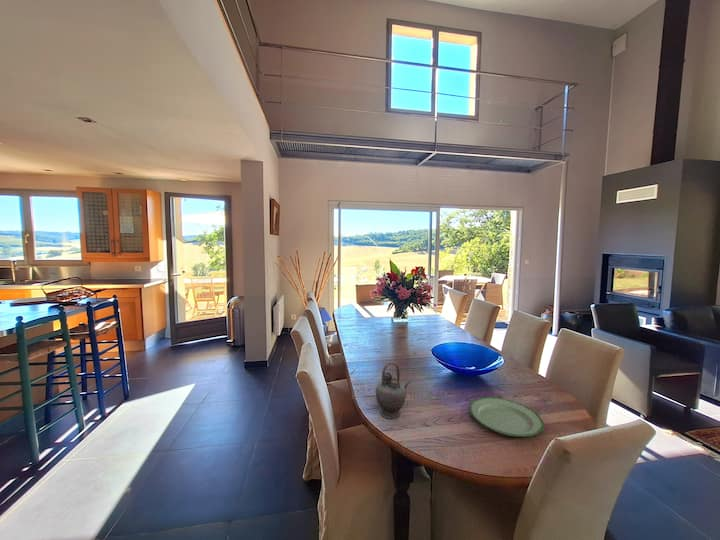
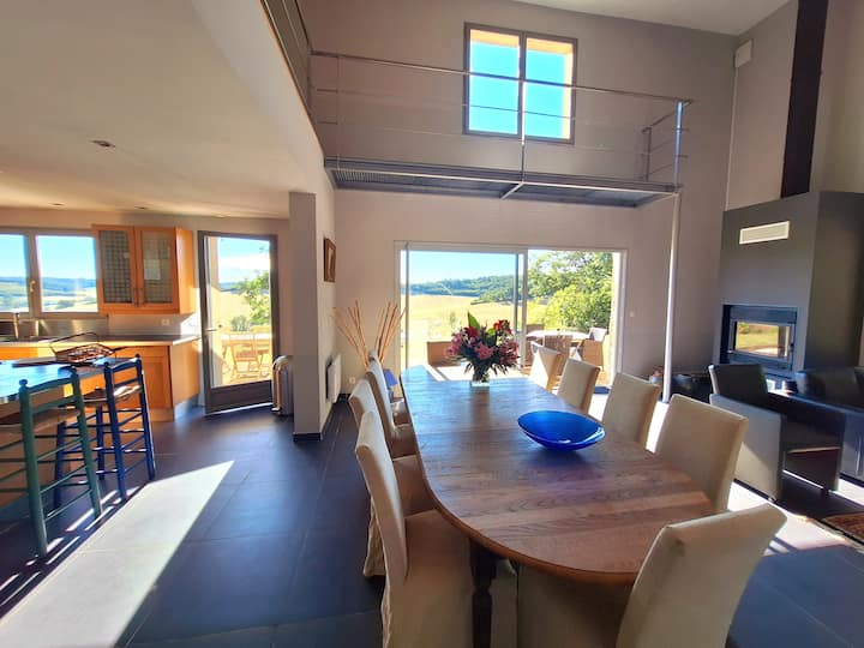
- plate [469,396,545,438]
- teapot [375,361,411,420]
